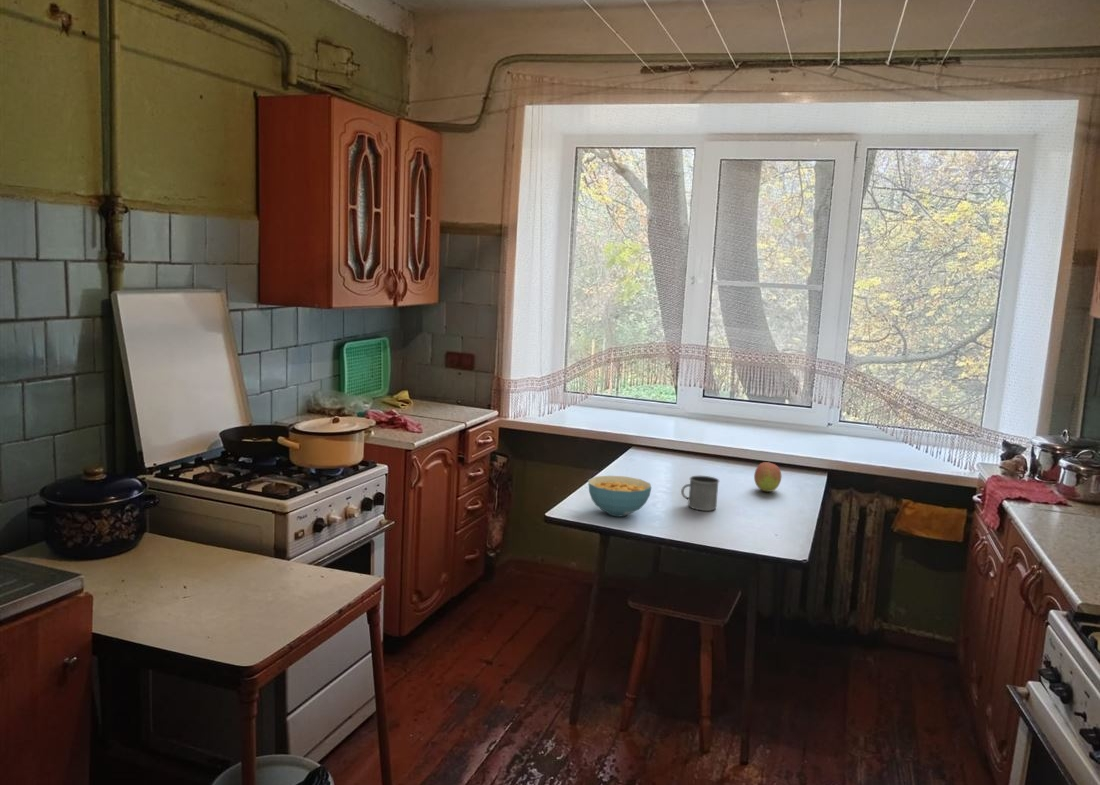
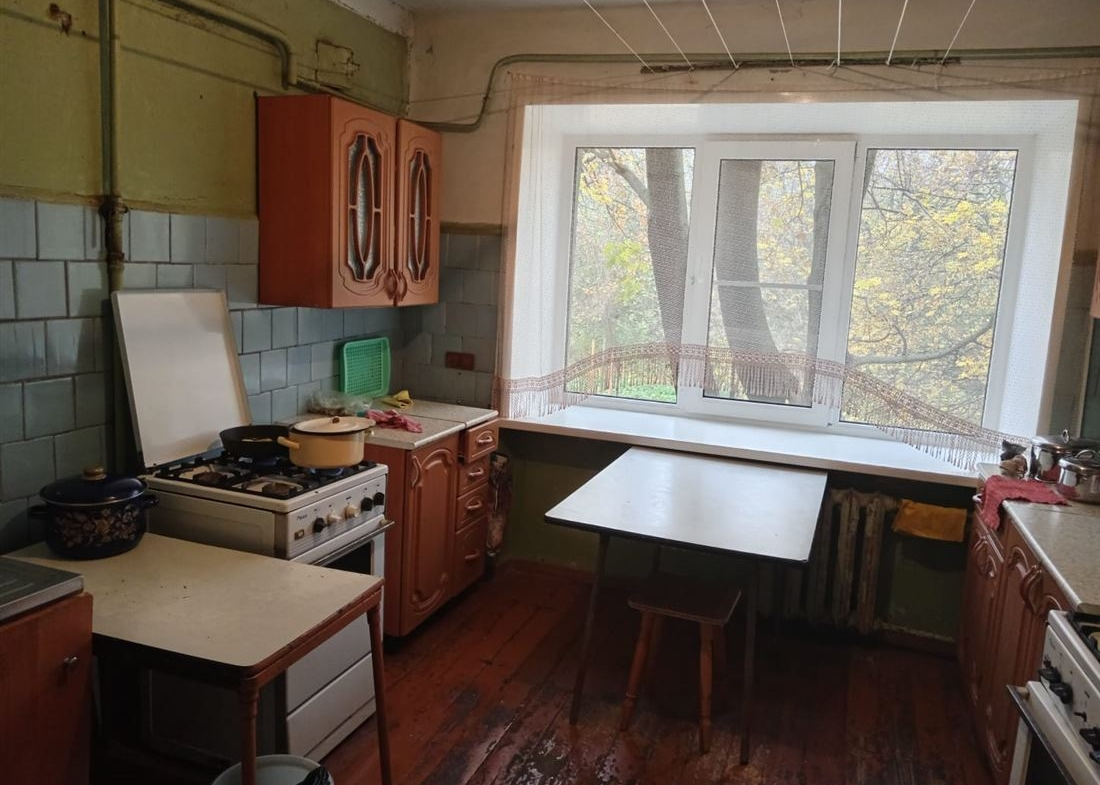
- mug [680,475,720,512]
- fruit [753,461,782,493]
- cereal bowl [587,475,652,518]
